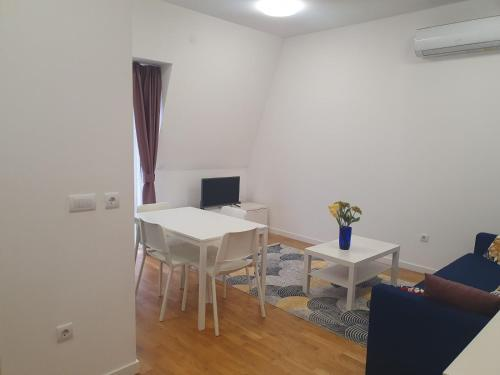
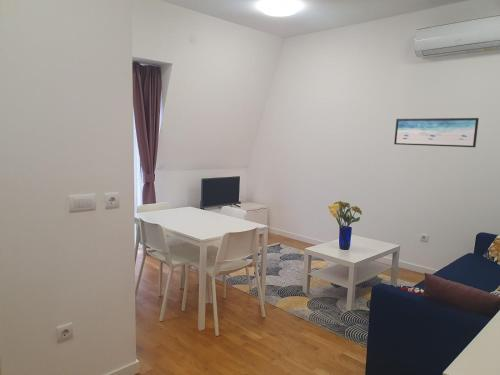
+ wall art [393,117,480,148]
